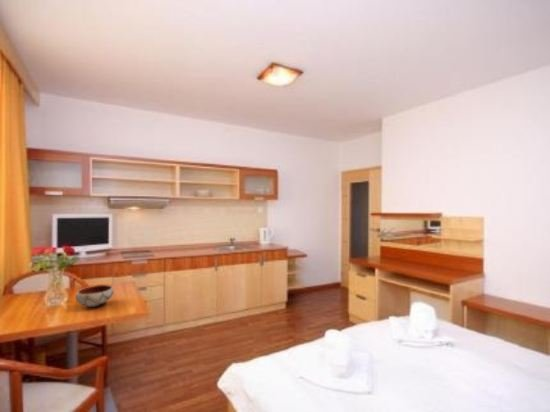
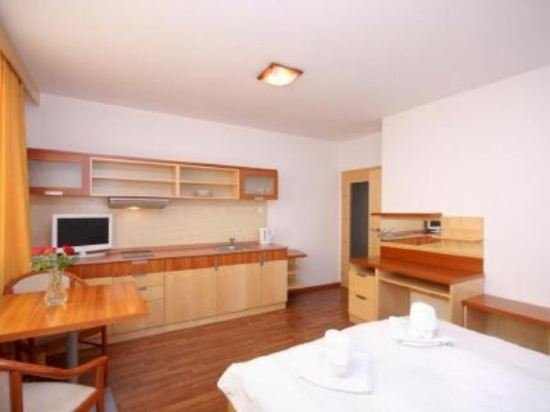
- bowl [75,284,115,308]
